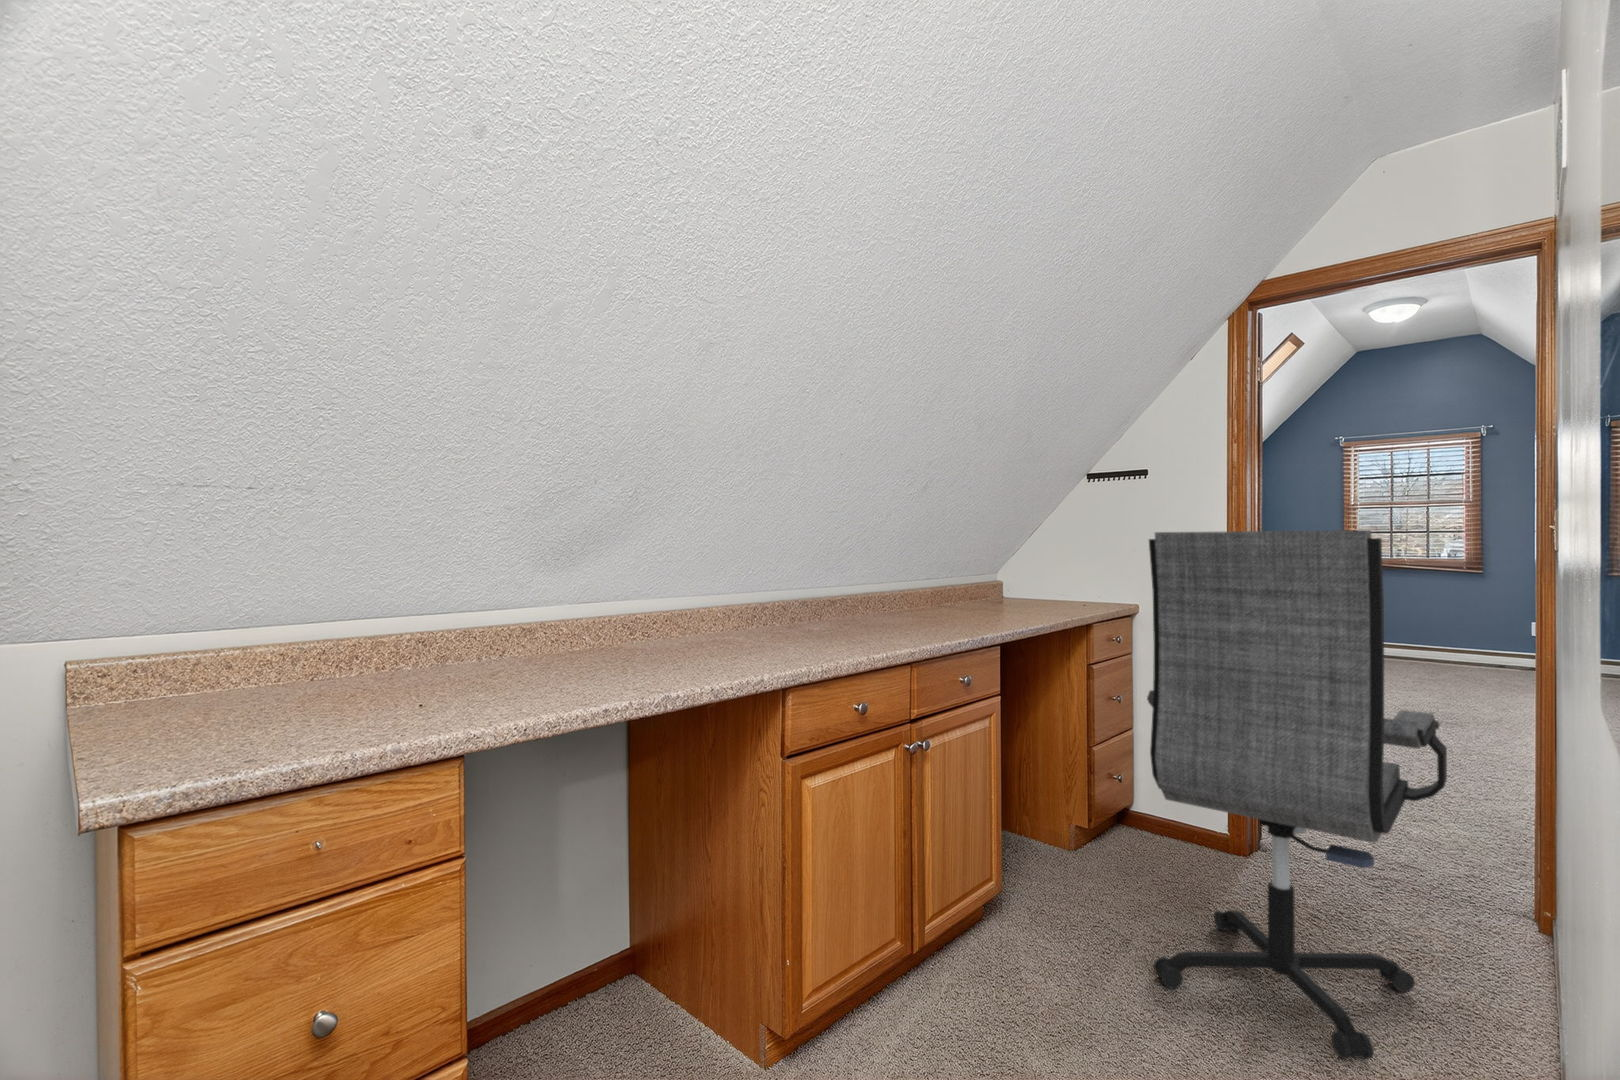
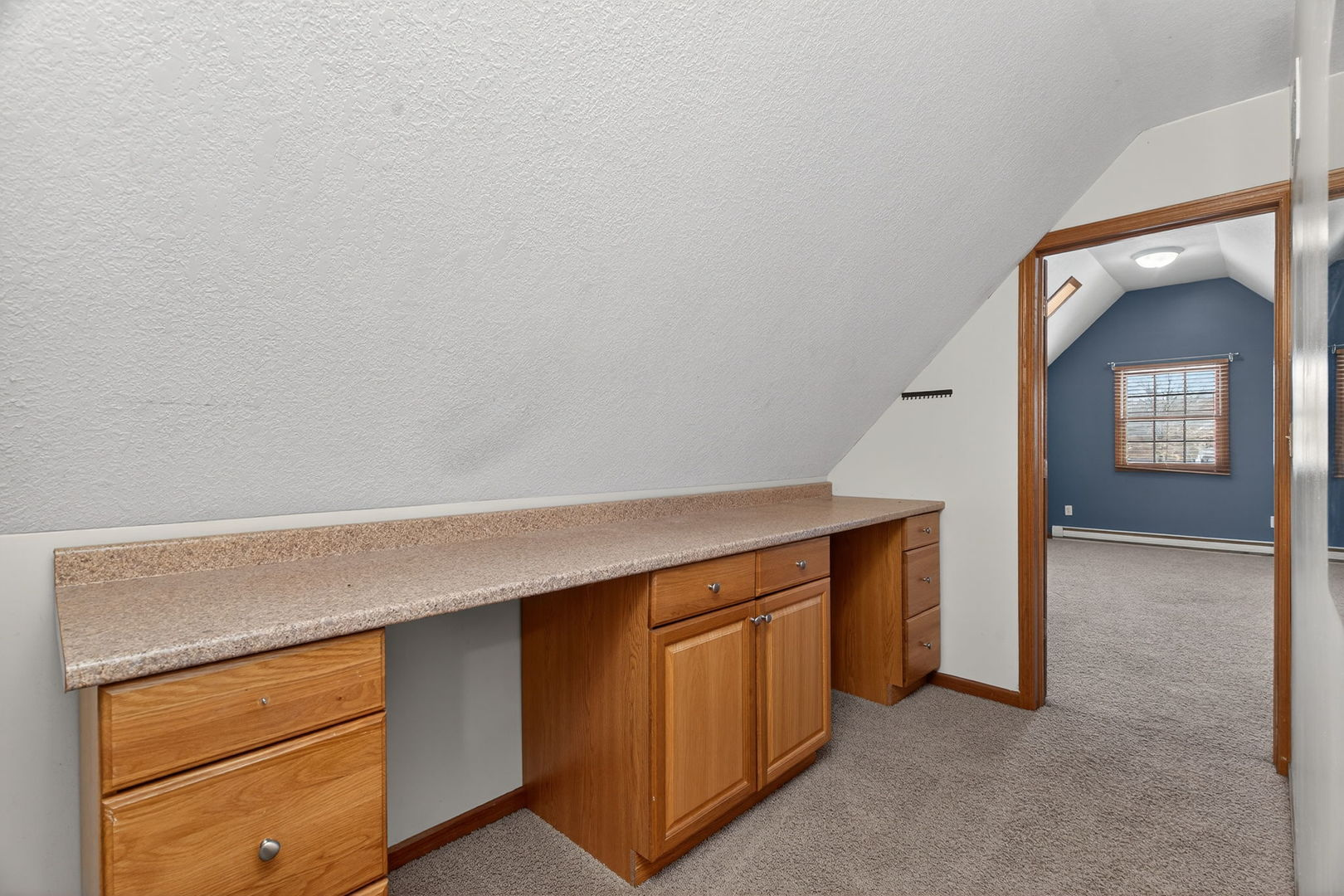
- office chair [1146,529,1448,1060]
